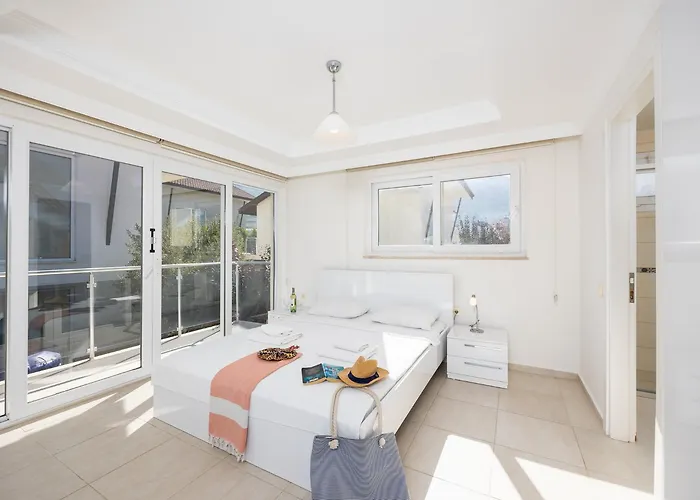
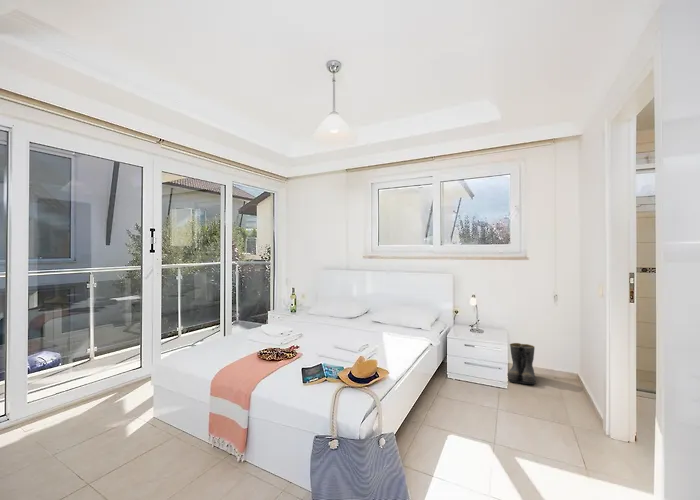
+ boots [507,342,537,385]
